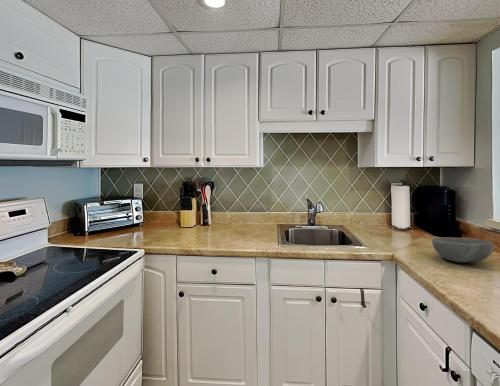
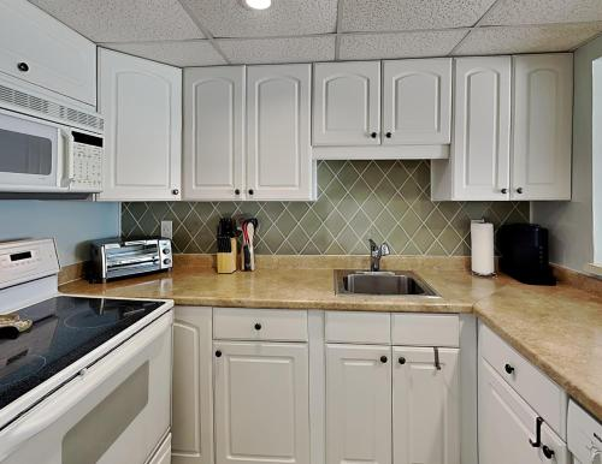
- bowl [431,236,496,263]
